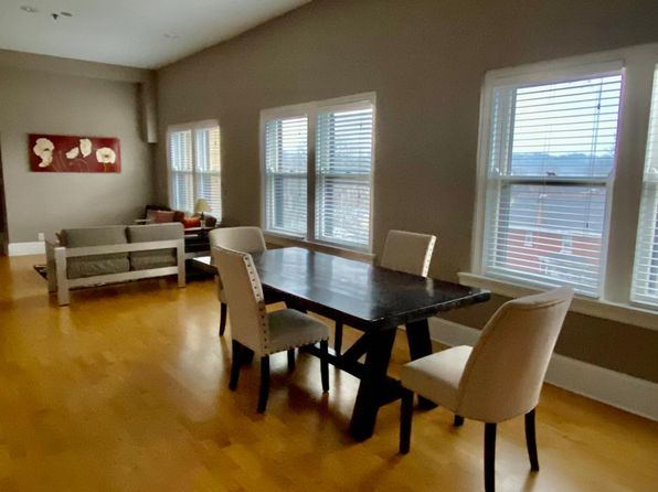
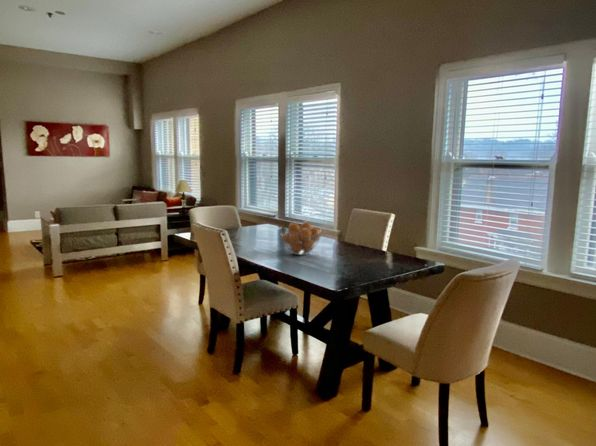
+ fruit basket [279,221,323,256]
